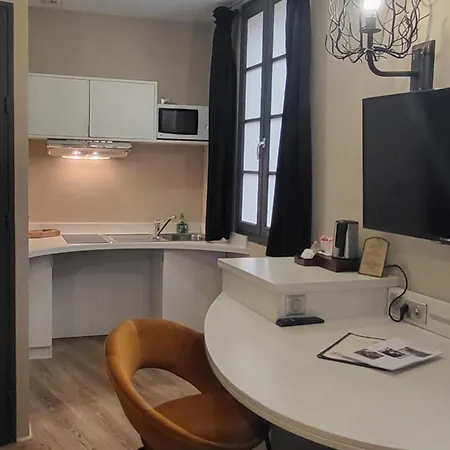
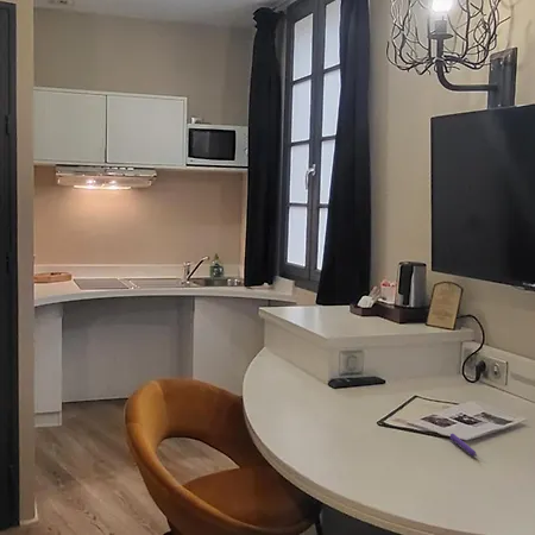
+ pen [449,433,478,458]
